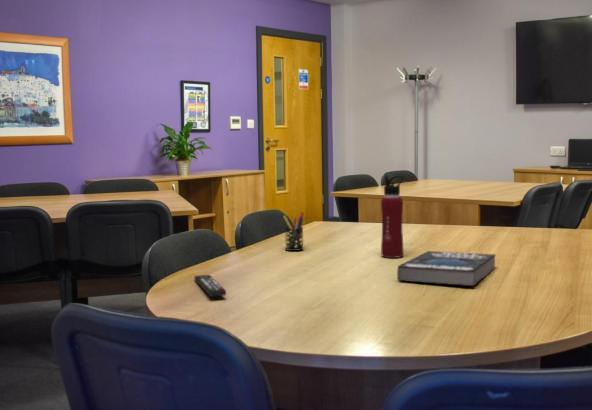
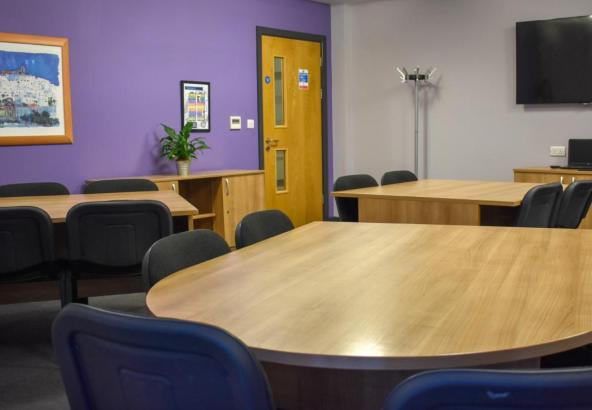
- water bottle [380,175,404,259]
- book [396,250,497,287]
- remote control [193,274,227,298]
- pen holder [282,211,305,252]
